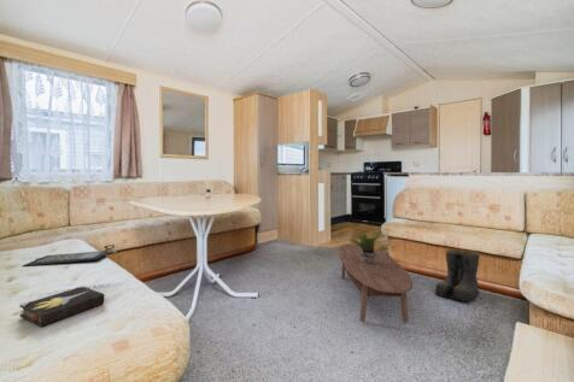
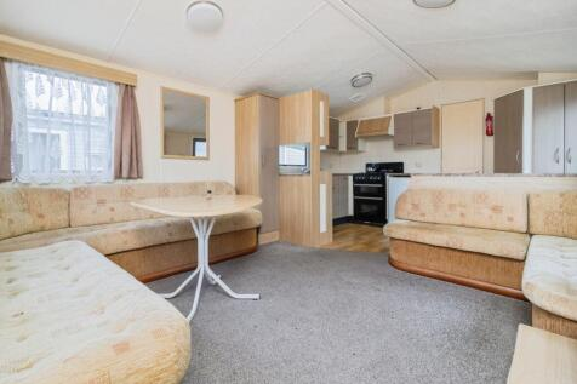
- boots [434,248,481,302]
- hardback book [18,284,105,328]
- potted plant [348,230,390,264]
- coffee table [338,243,414,323]
- clutch bag [20,243,118,268]
